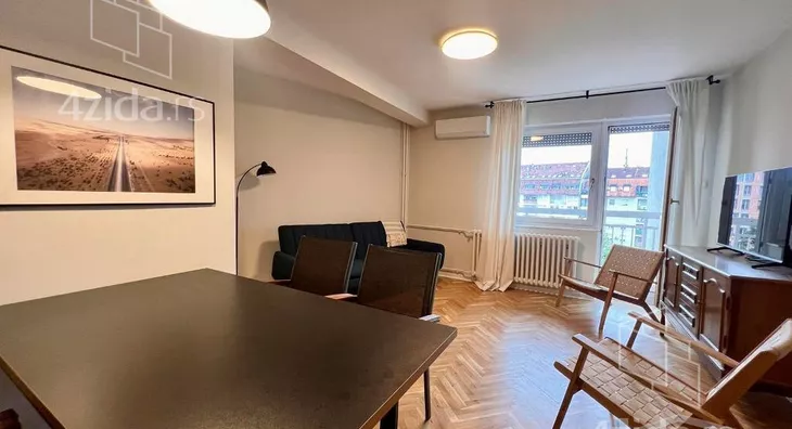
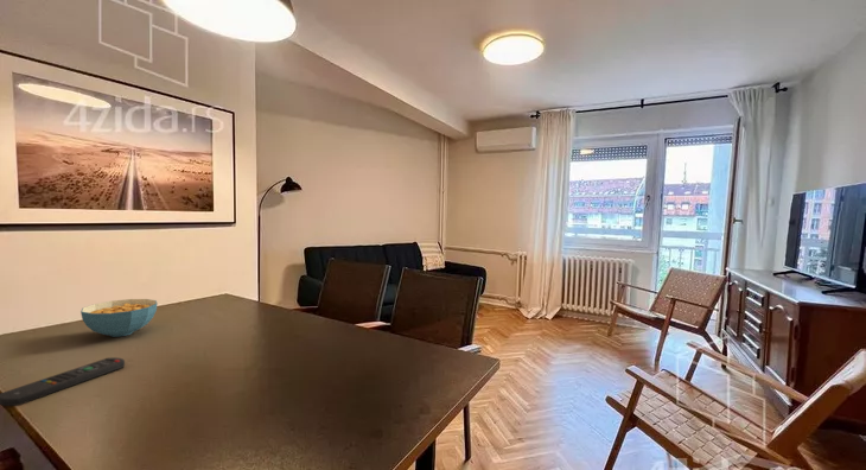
+ remote control [0,356,126,407]
+ cereal bowl [79,298,158,338]
